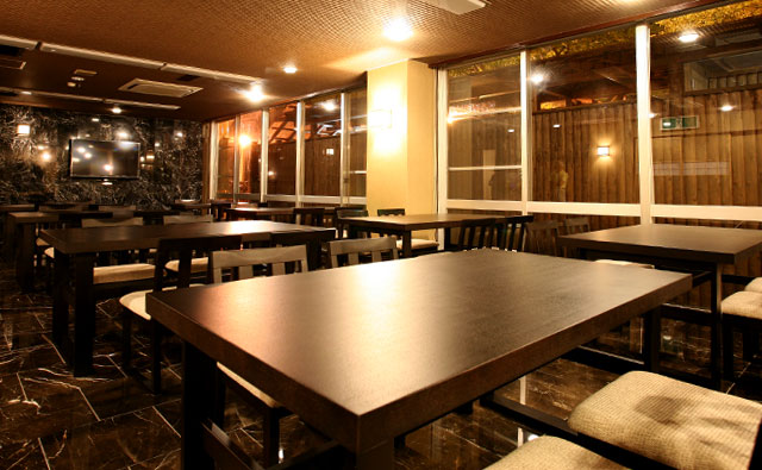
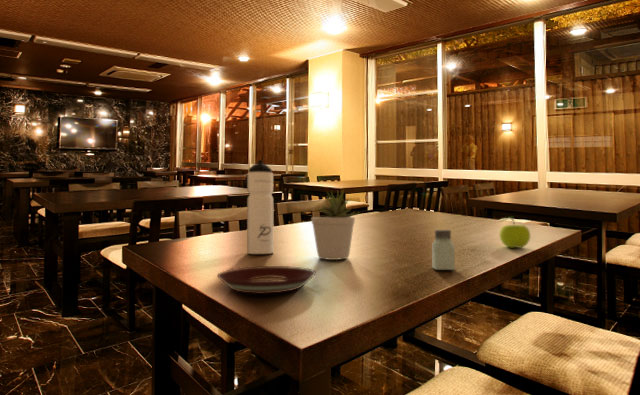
+ plate [216,265,317,295]
+ water bottle [246,159,275,255]
+ potted plant [310,190,361,261]
+ saltshaker [431,229,456,271]
+ fruit [495,216,531,249]
